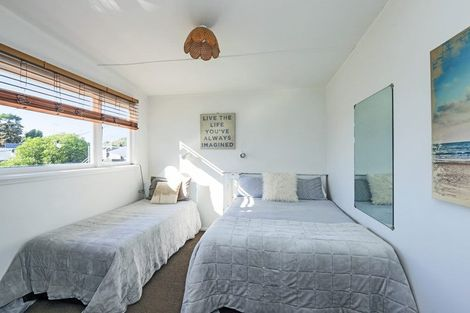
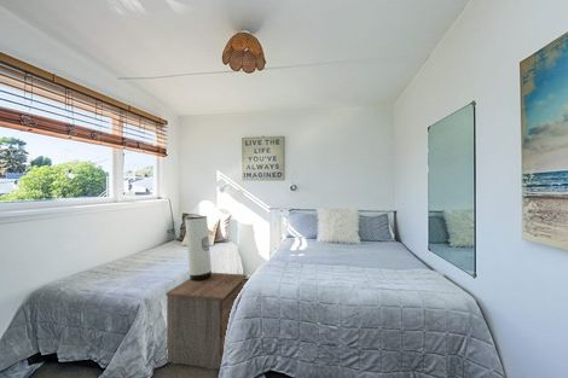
+ nightstand [164,272,248,370]
+ table lamp [184,215,213,280]
